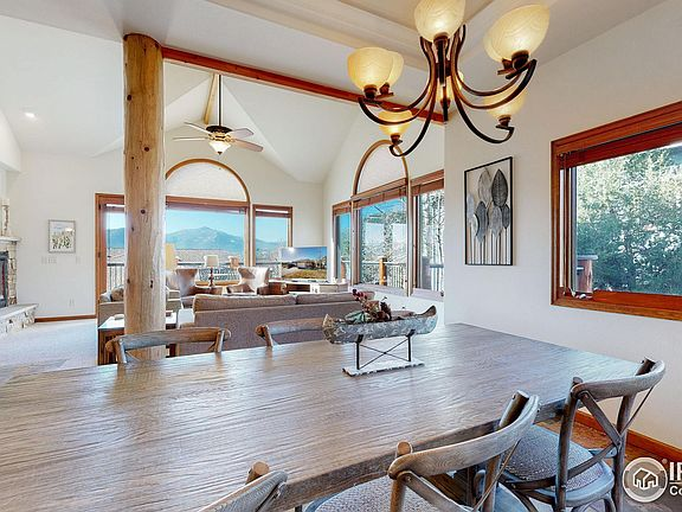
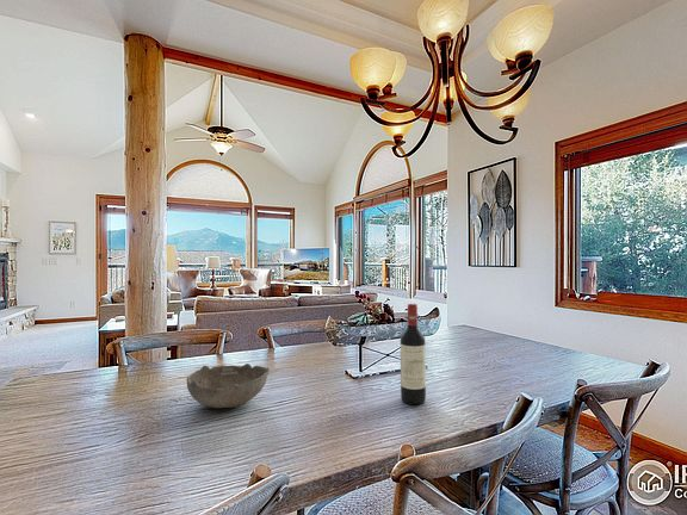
+ wine bottle [400,302,427,405]
+ bowl [186,362,271,409]
